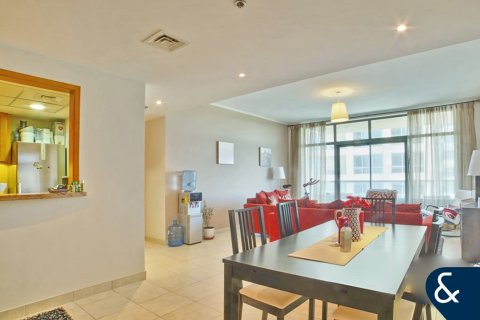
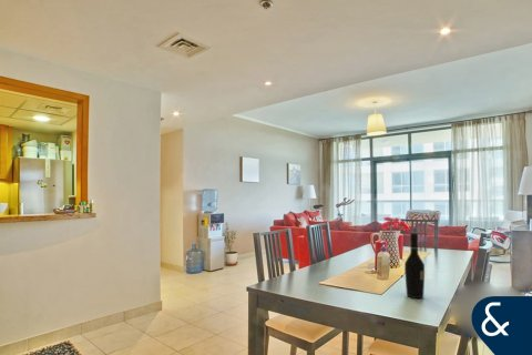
+ wine bottle [403,232,426,300]
